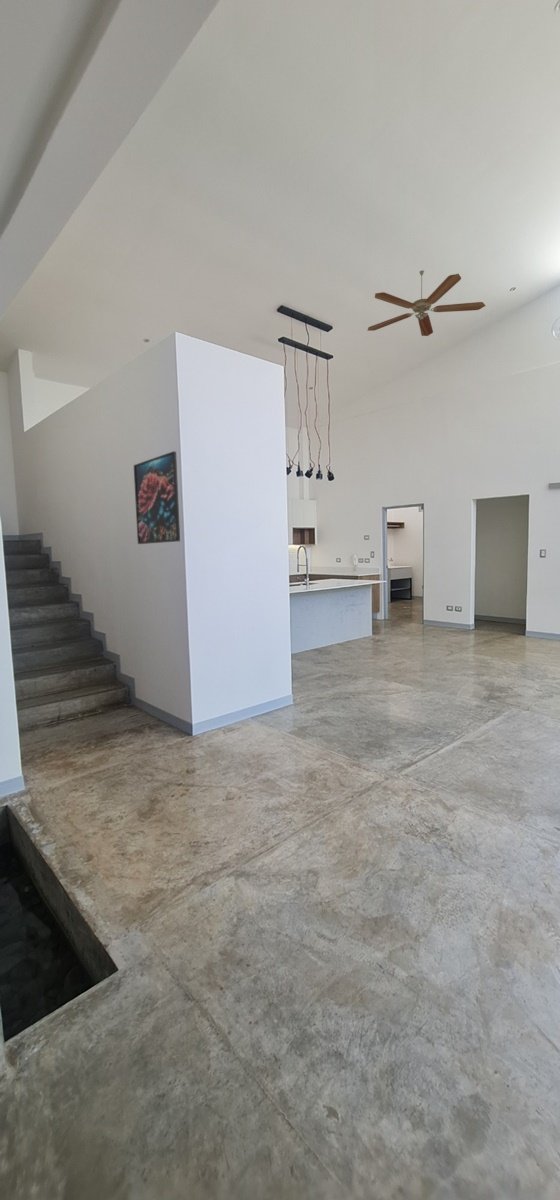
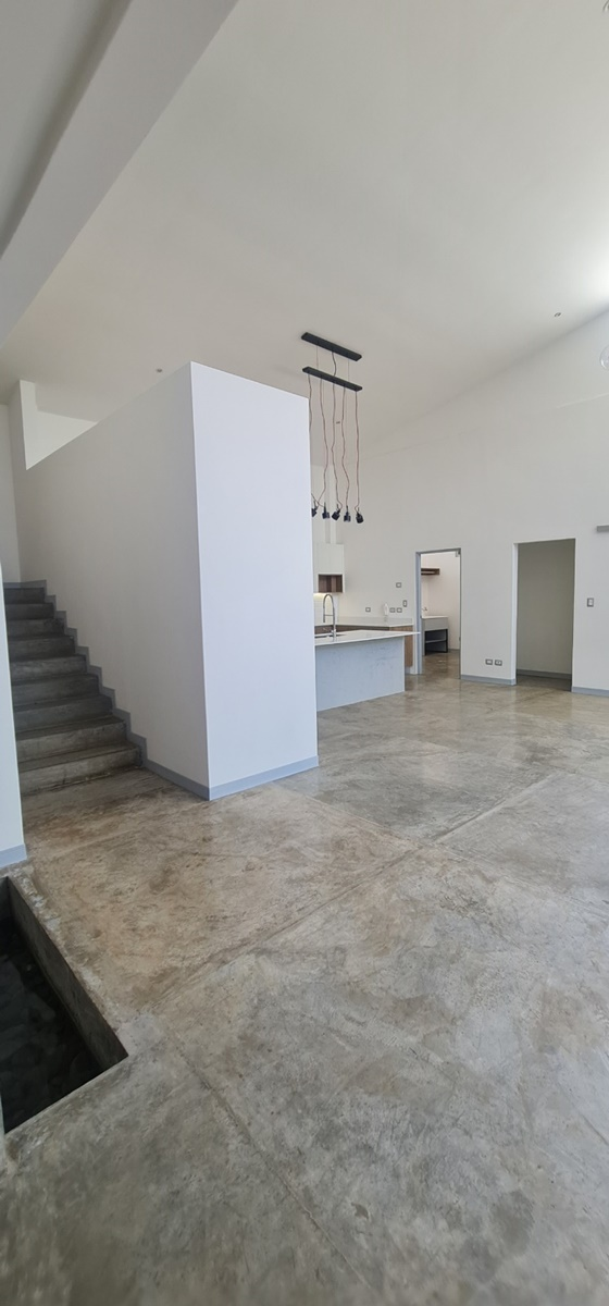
- ceiling fan [367,269,486,337]
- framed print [133,450,181,545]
